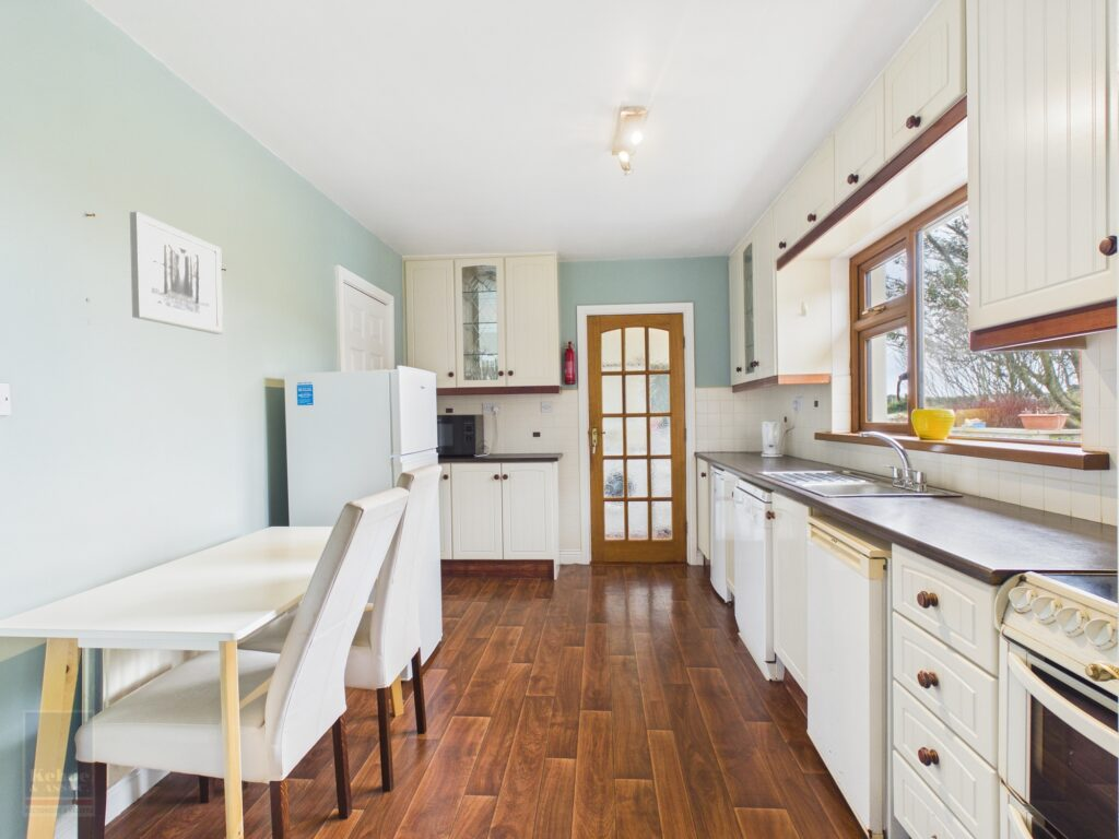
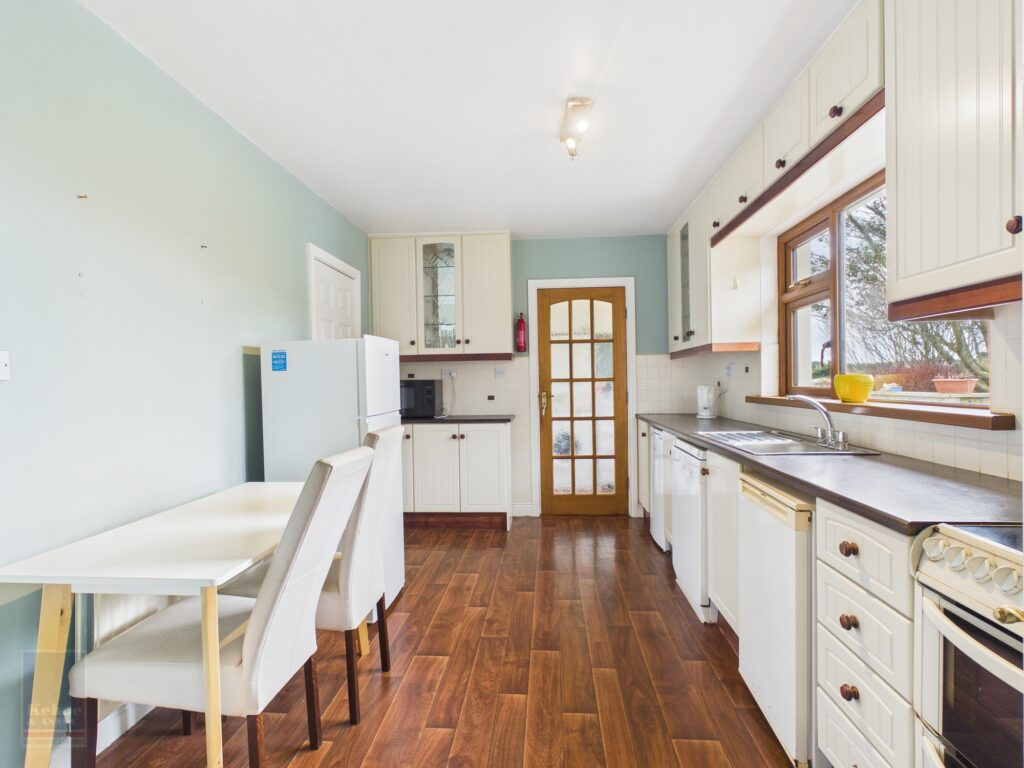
- wall art [129,211,224,335]
